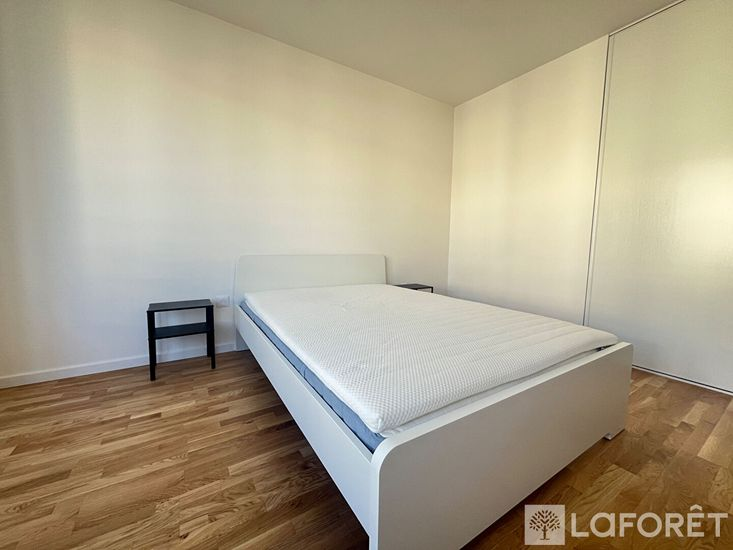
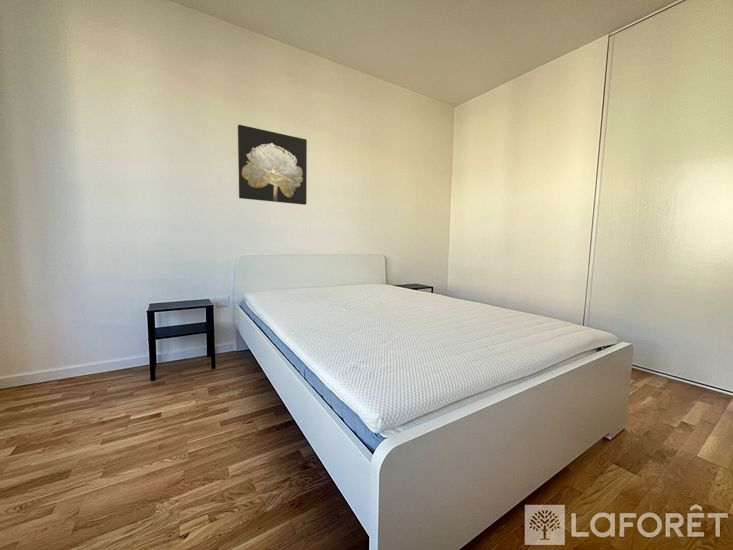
+ wall art [237,124,308,206]
